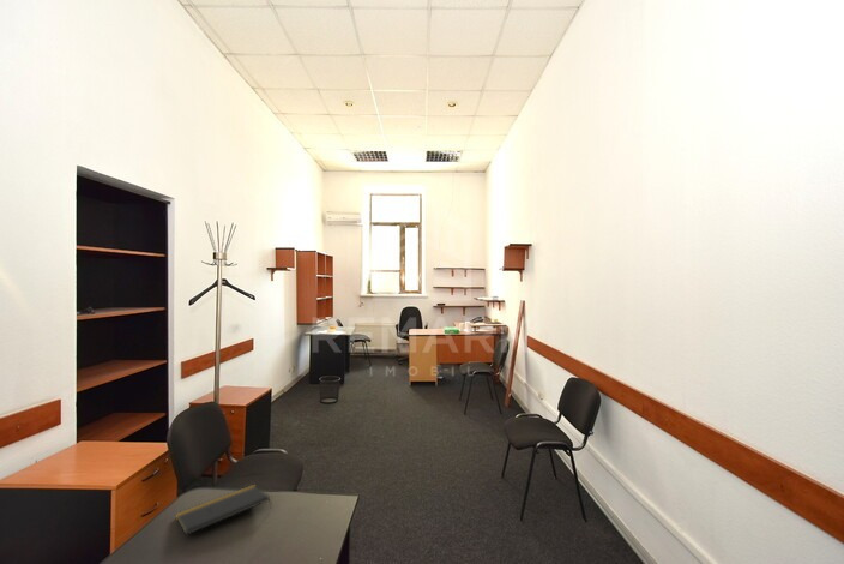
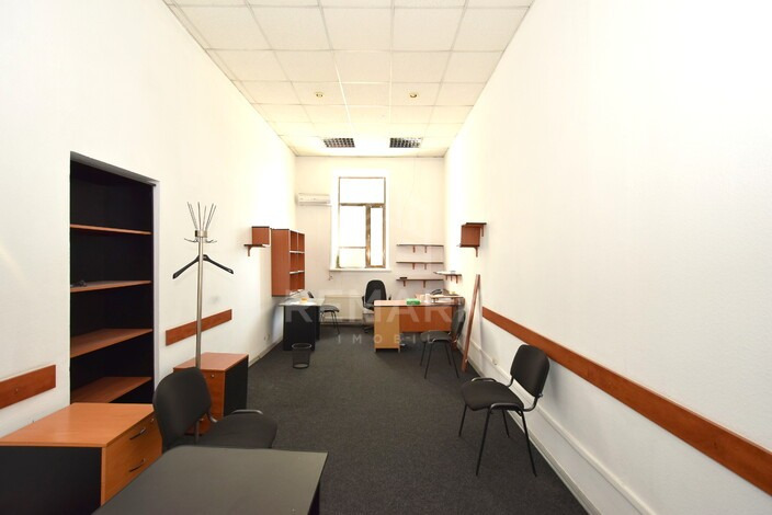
- notepad [175,484,272,536]
